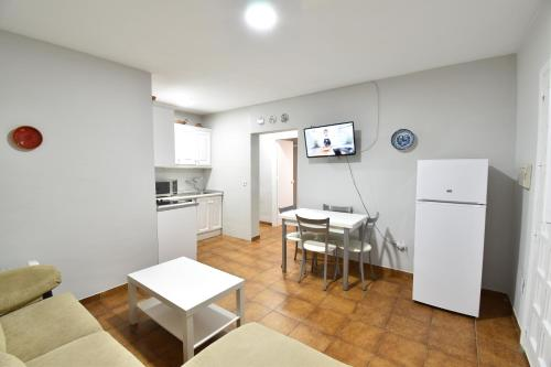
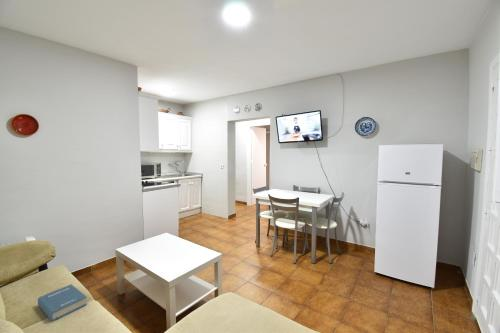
+ hardback book [37,283,88,322]
